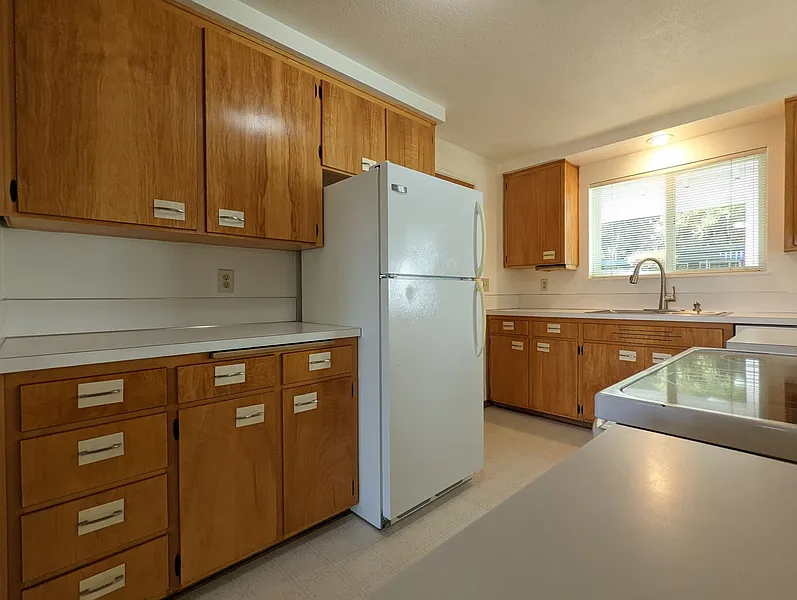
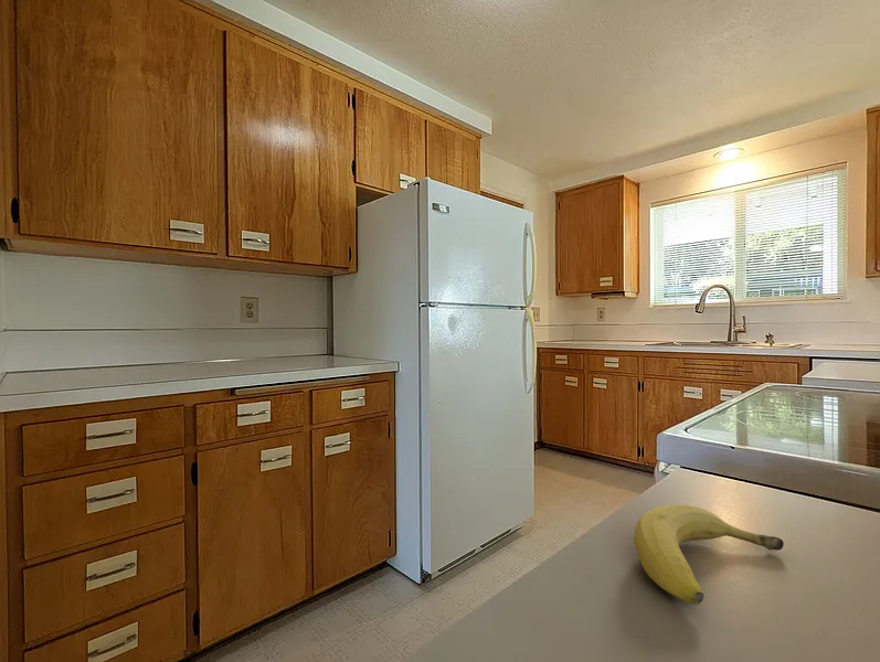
+ fruit [633,504,785,606]
